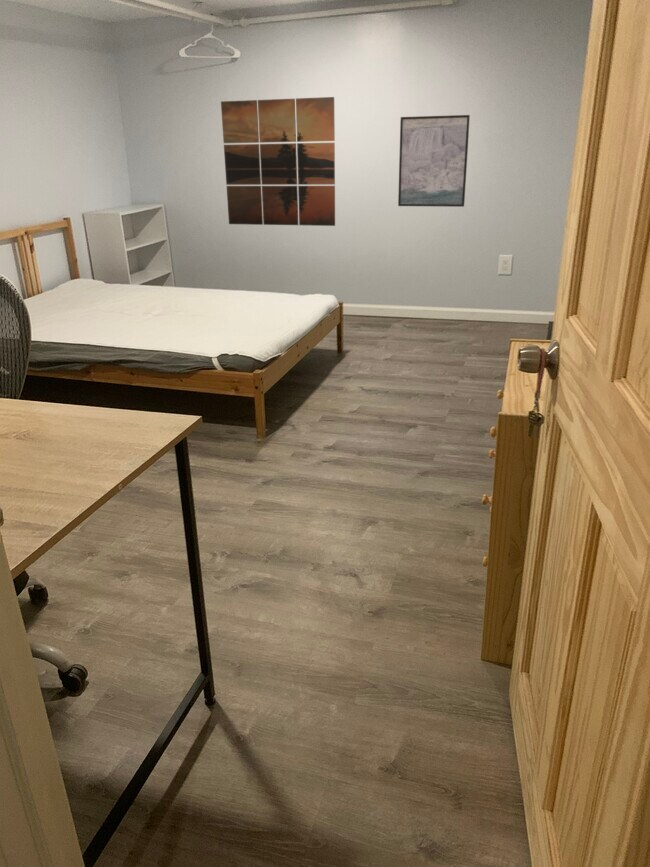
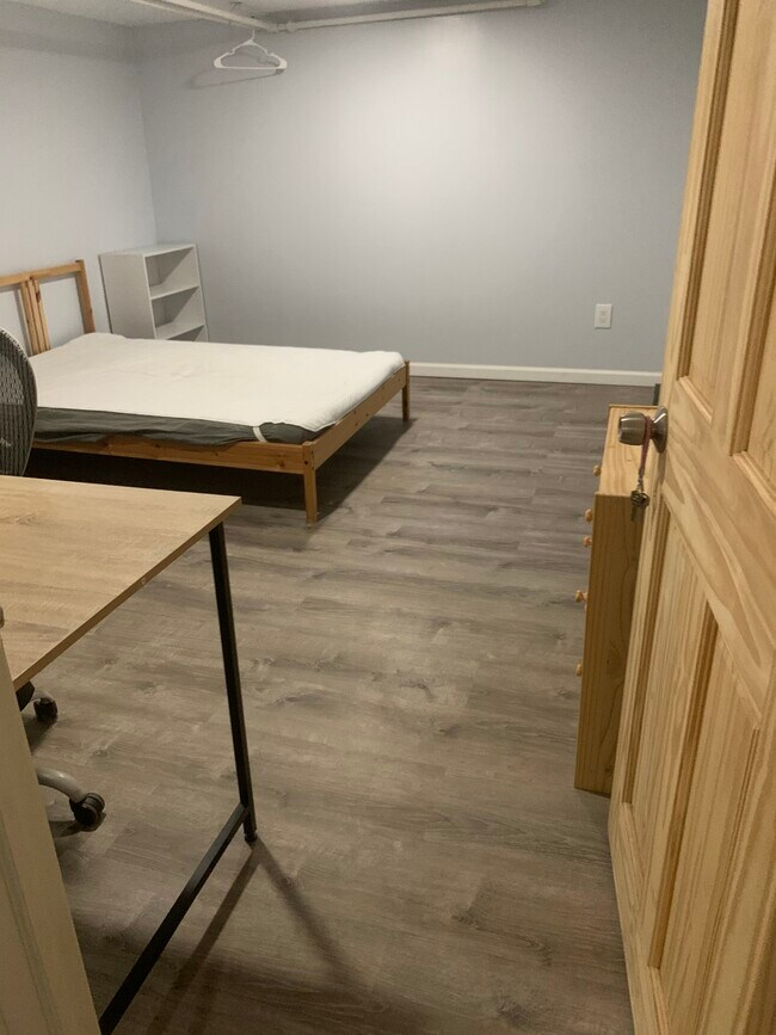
- wall art [220,96,336,227]
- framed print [397,114,471,208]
